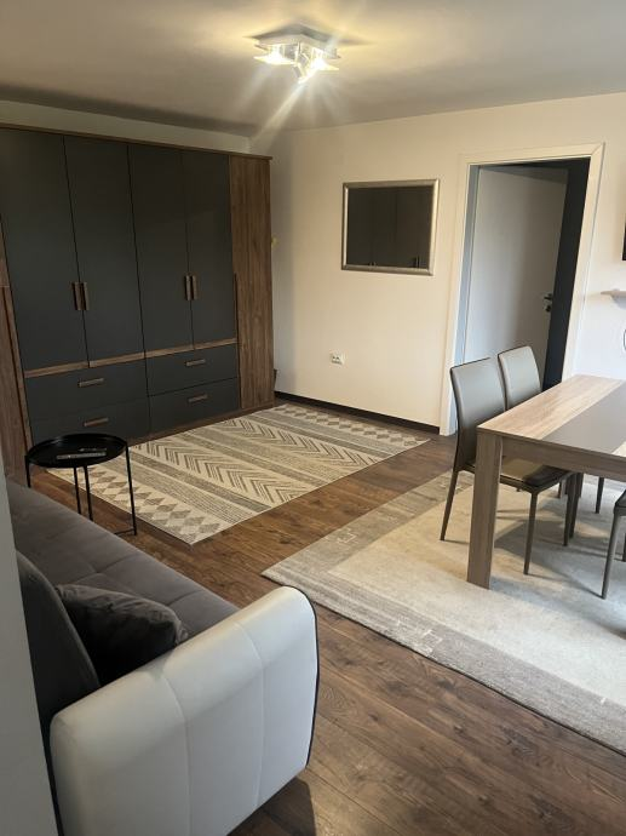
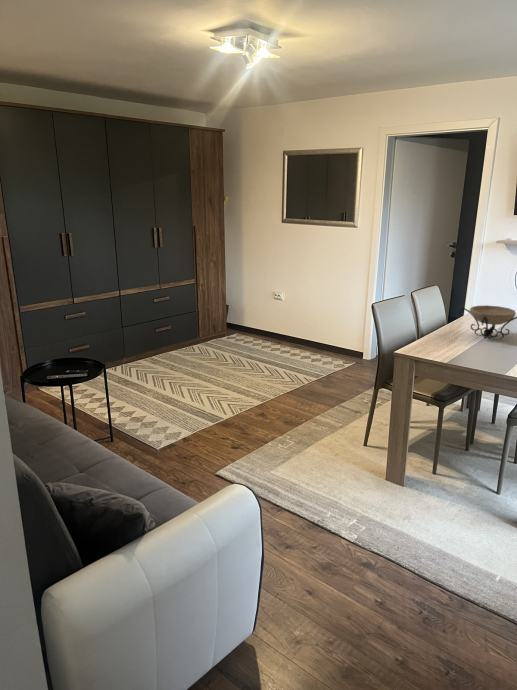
+ decorative bowl [458,304,517,340]
